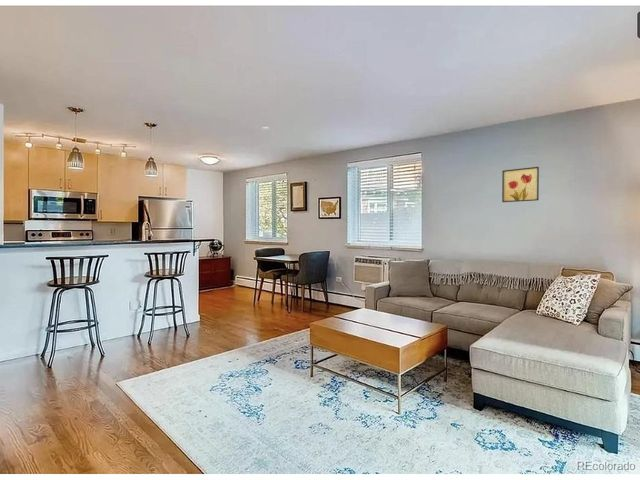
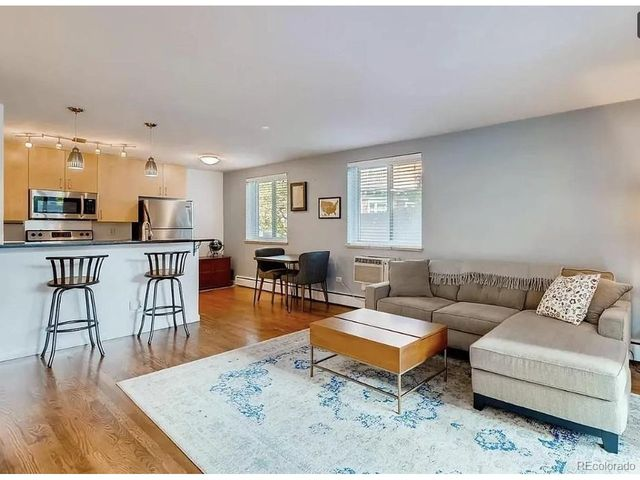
- wall art [501,166,540,203]
